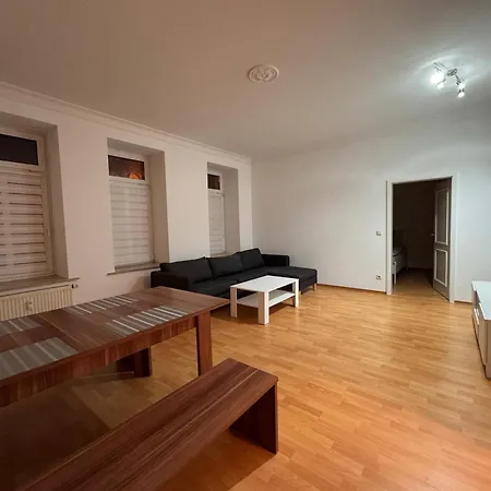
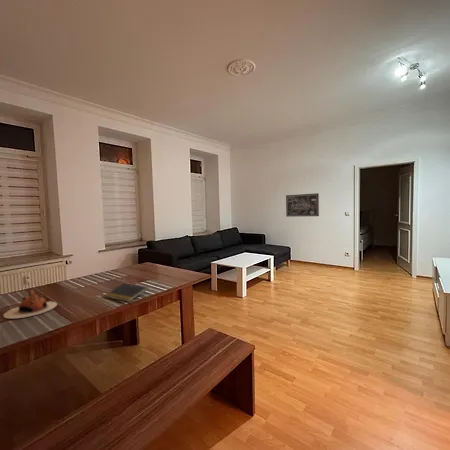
+ notepad [103,282,149,303]
+ wall art [285,192,320,218]
+ teapot [2,289,58,319]
